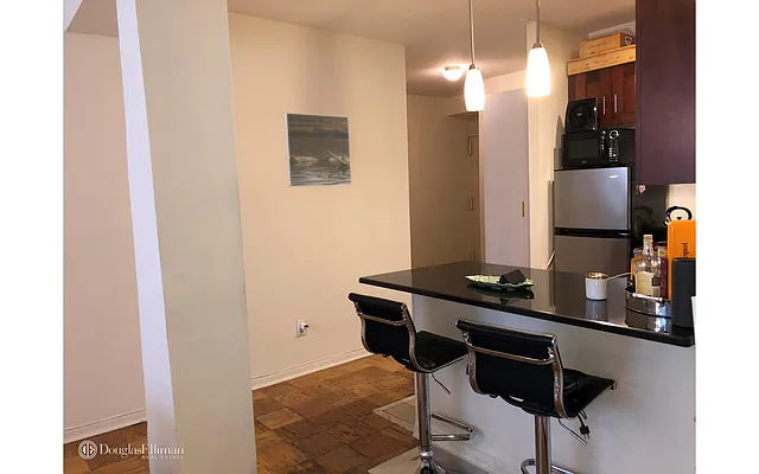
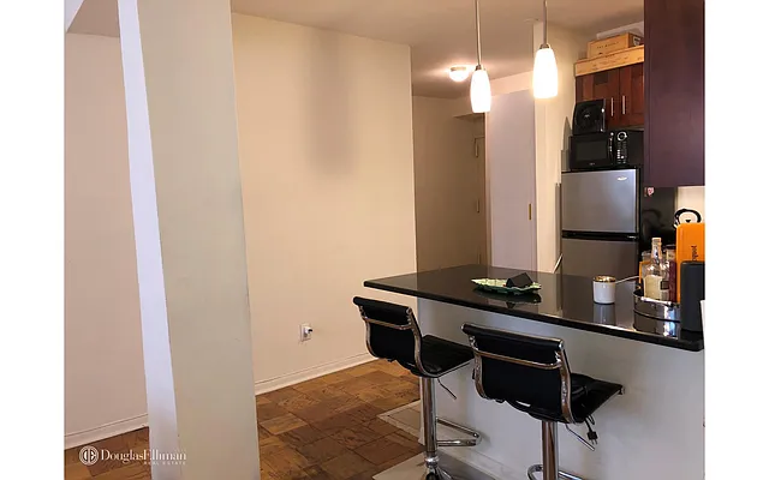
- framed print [283,111,352,188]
